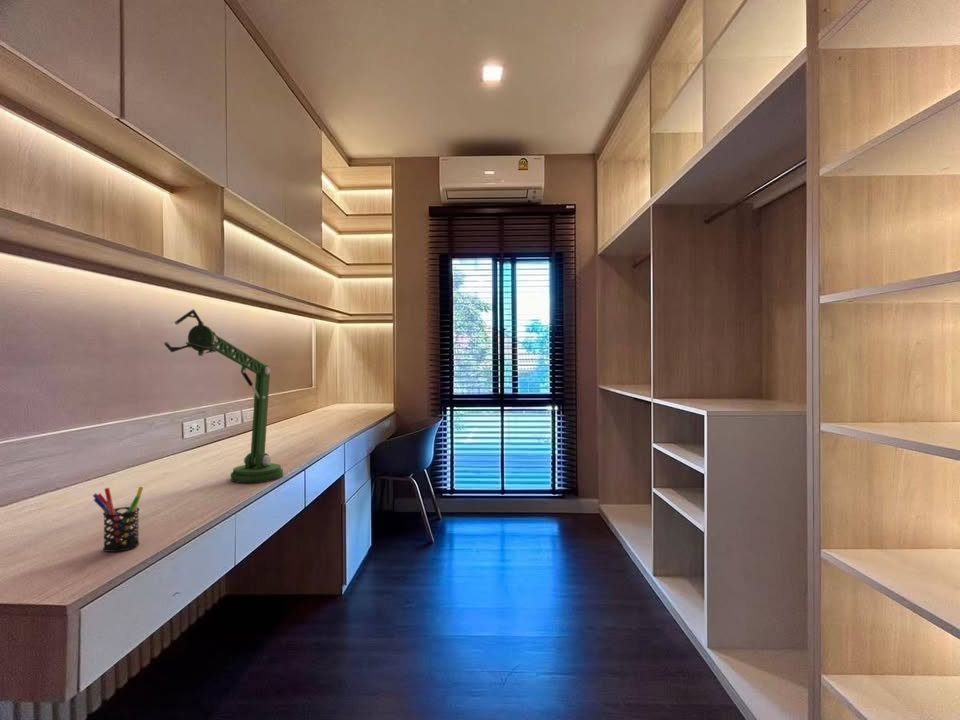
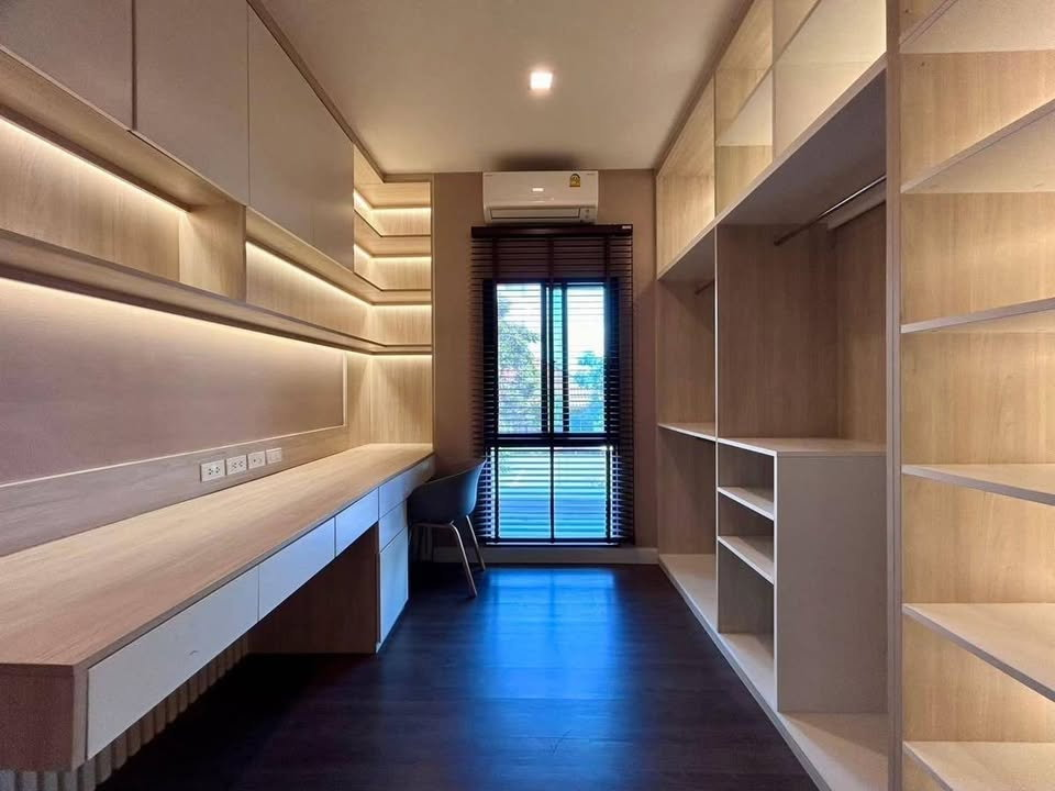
- desk lamp [163,309,284,484]
- pen holder [92,486,144,553]
